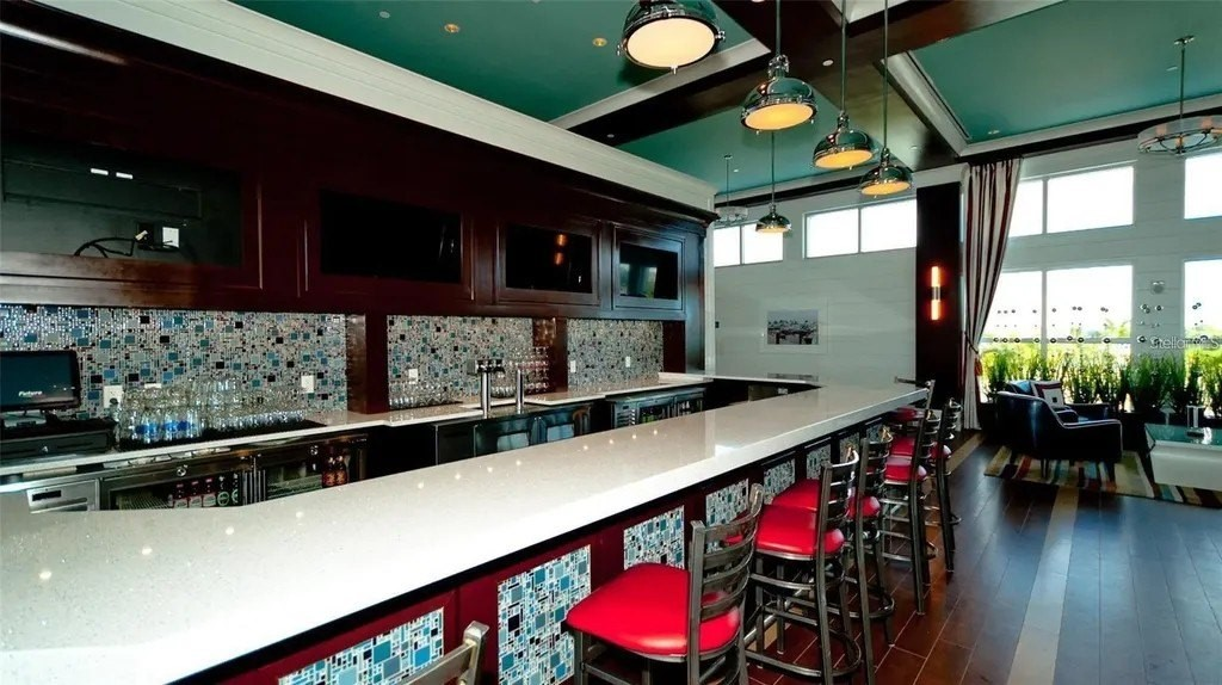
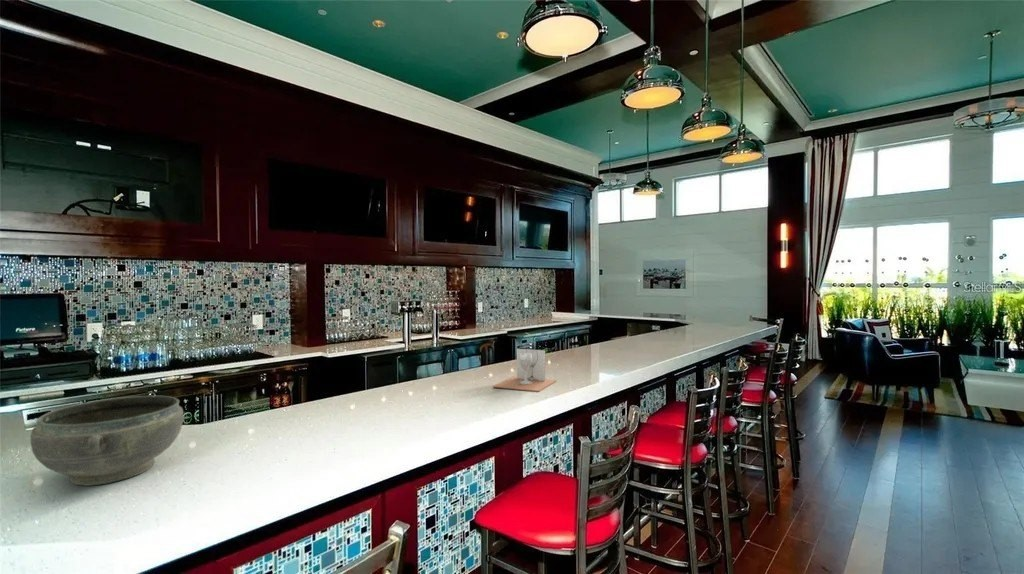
+ wine glass [492,348,557,393]
+ bowl [30,395,184,487]
